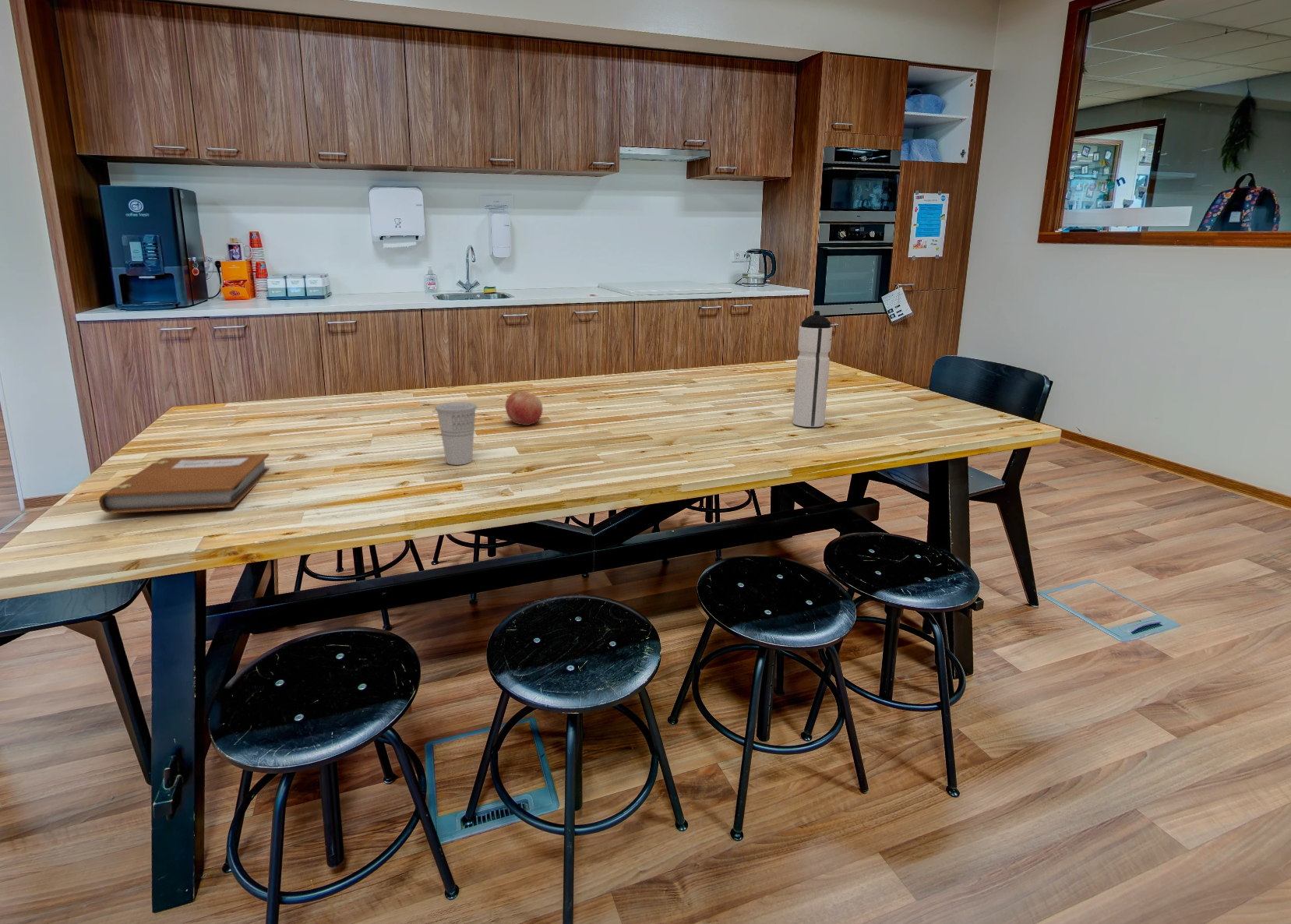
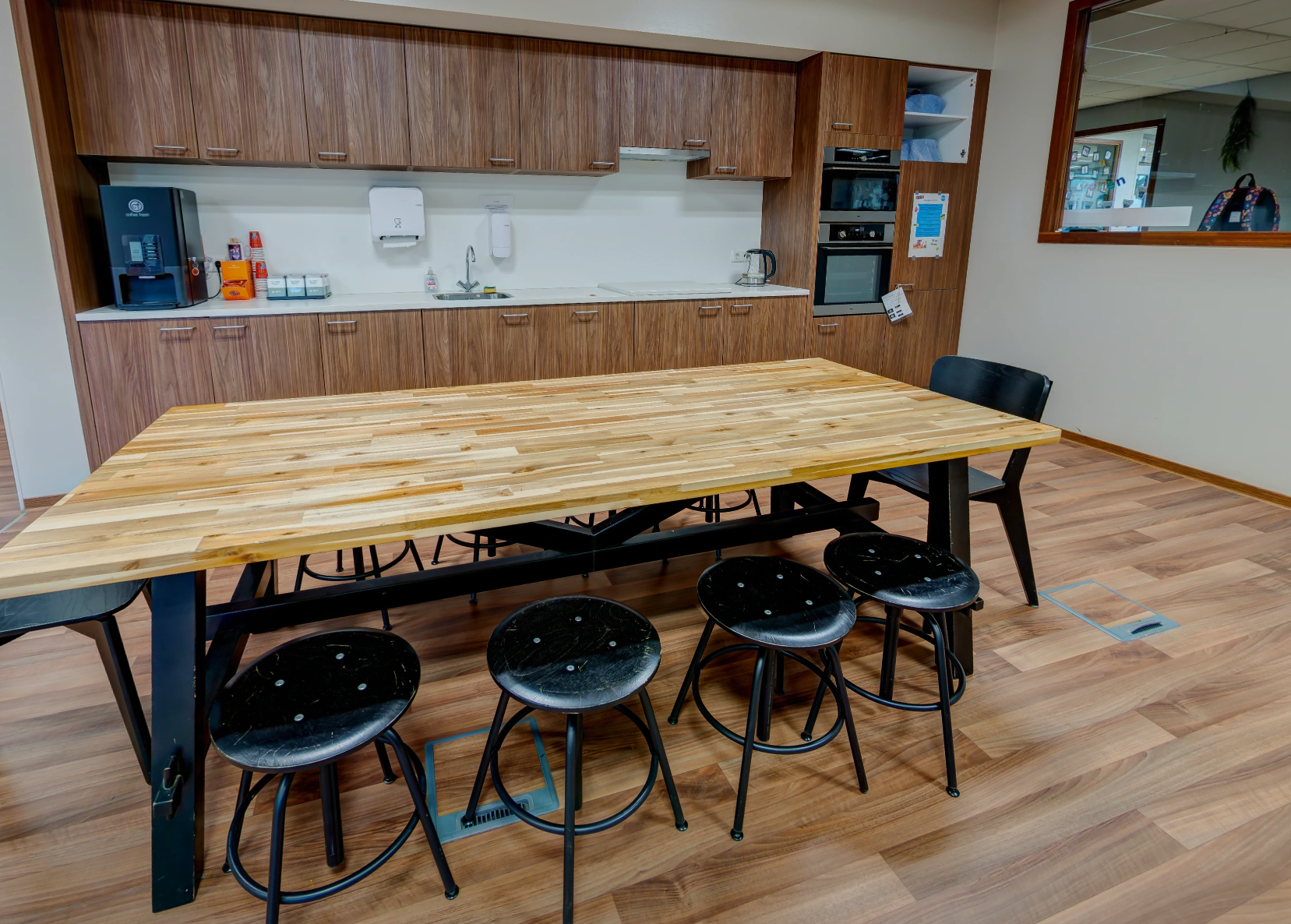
- water bottle [792,310,833,428]
- cup [434,401,478,466]
- fruit [505,391,544,426]
- notebook [98,453,270,514]
